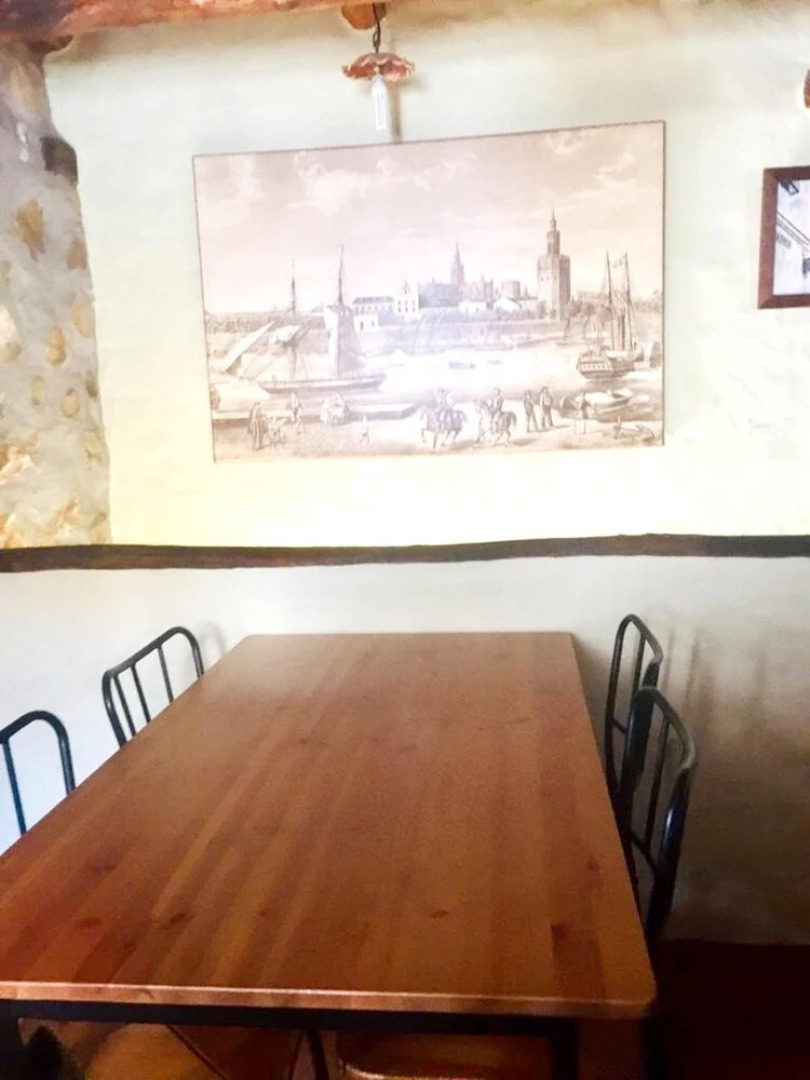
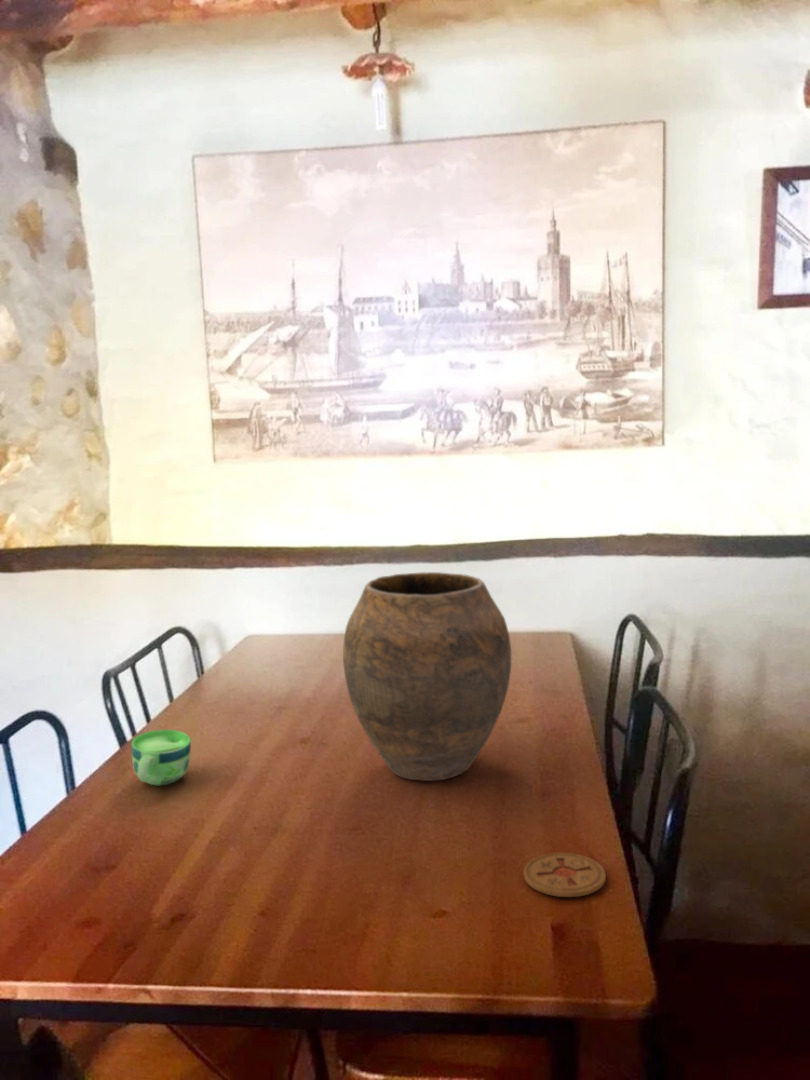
+ cup [131,729,192,786]
+ vase [342,571,512,782]
+ coaster [523,852,607,898]
